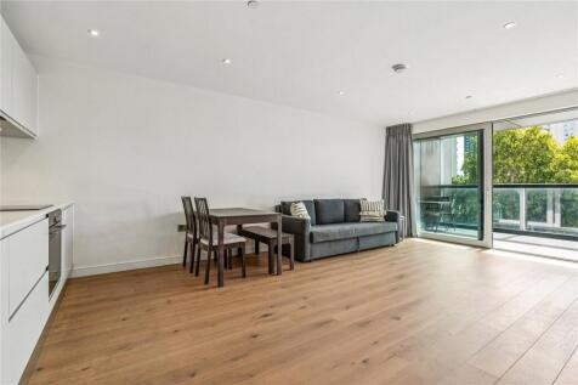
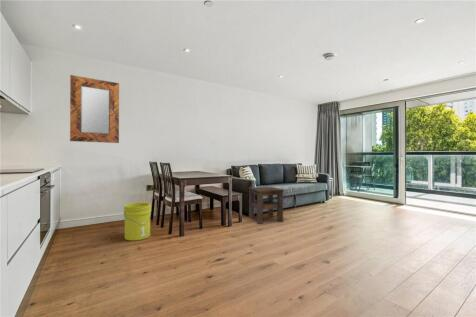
+ home mirror [69,74,120,144]
+ side table [247,186,285,225]
+ bucket [123,201,152,241]
